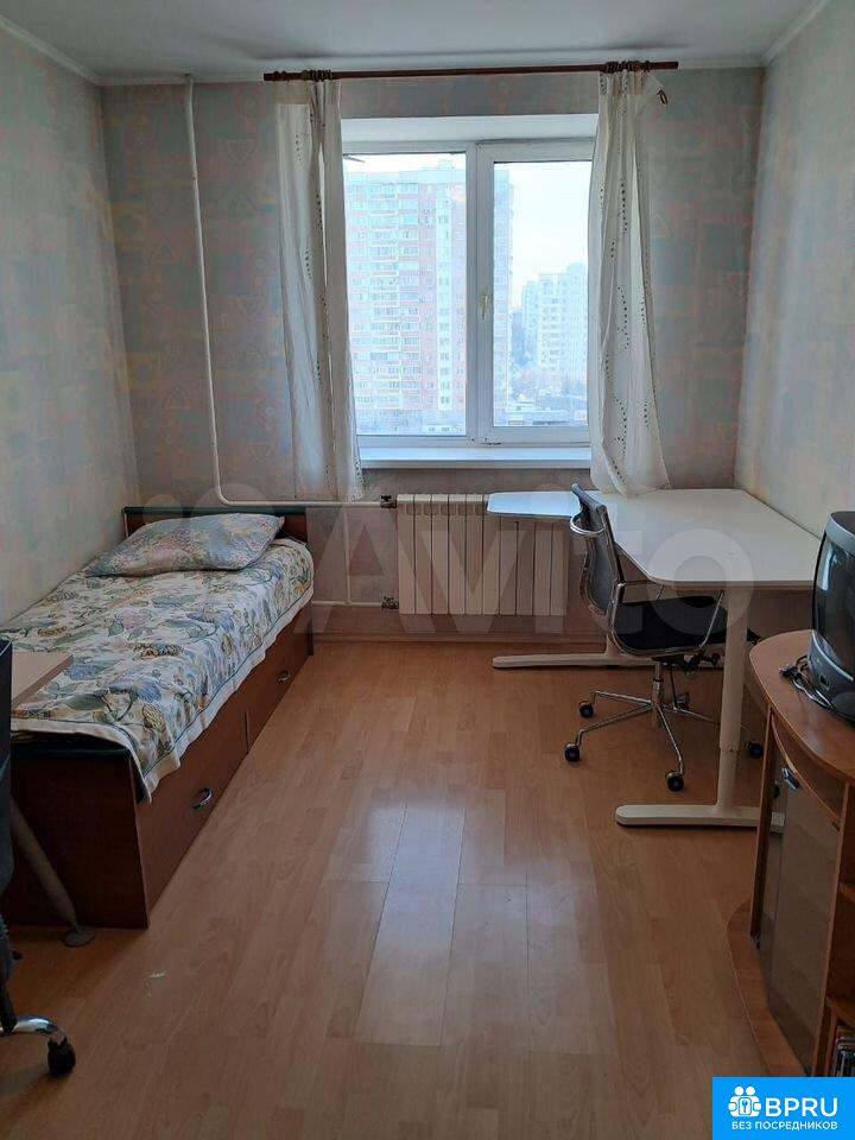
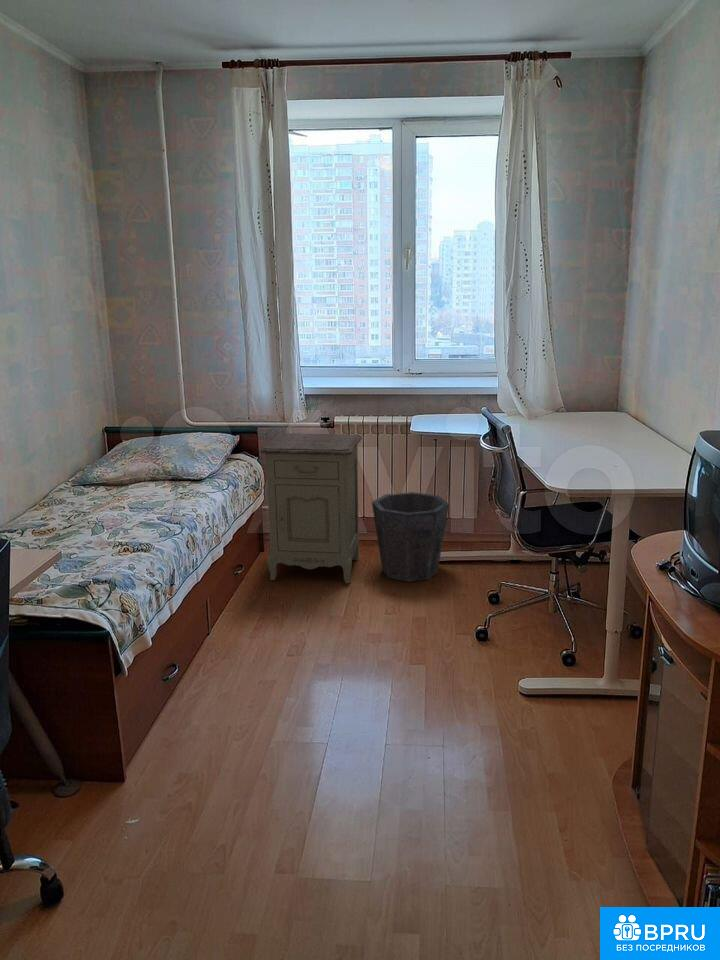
+ nightstand [260,432,363,584]
+ waste bin [371,491,450,583]
